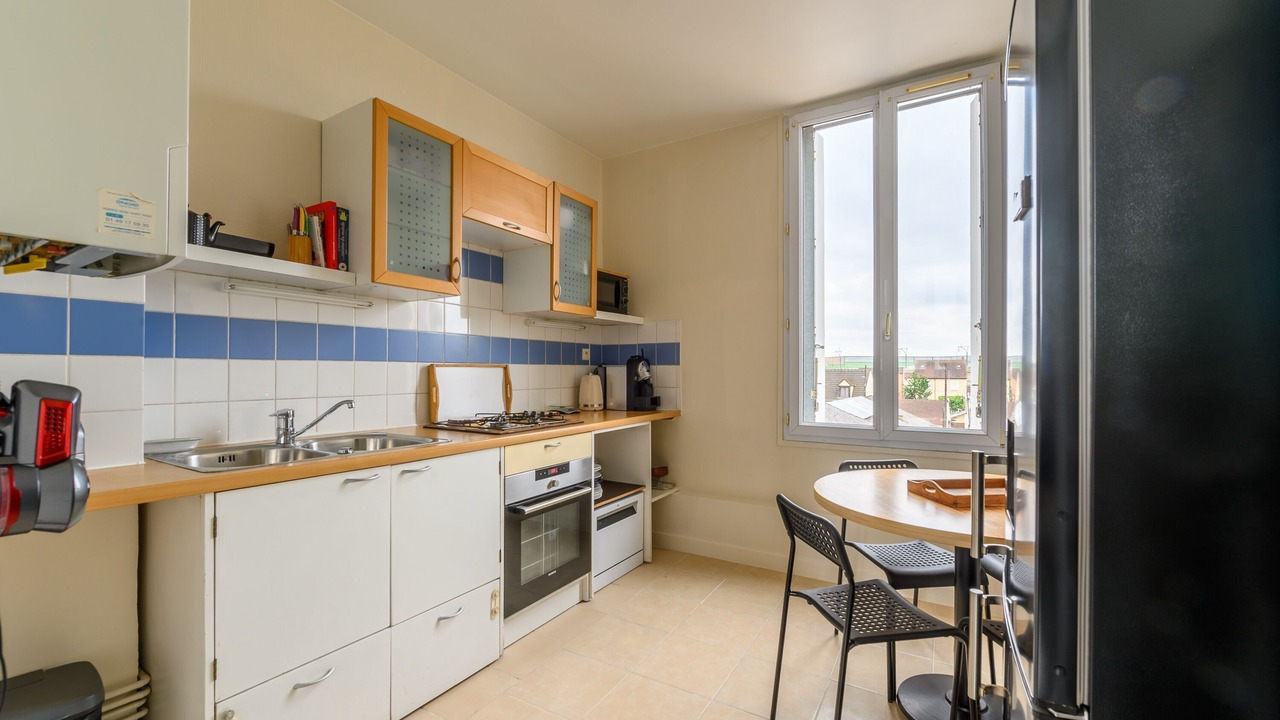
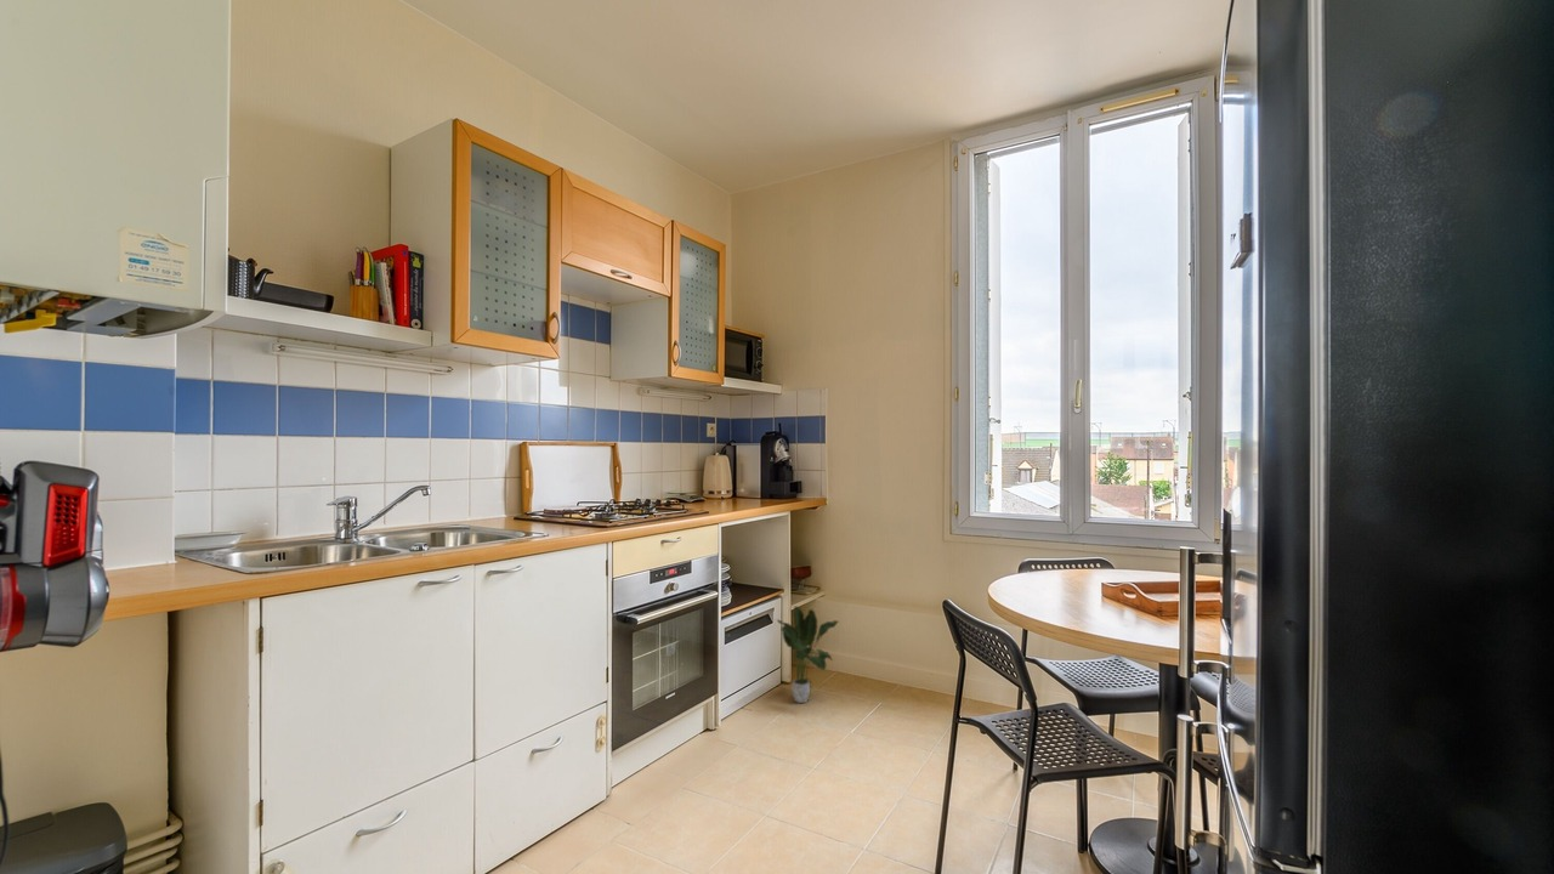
+ potted plant [775,606,840,704]
